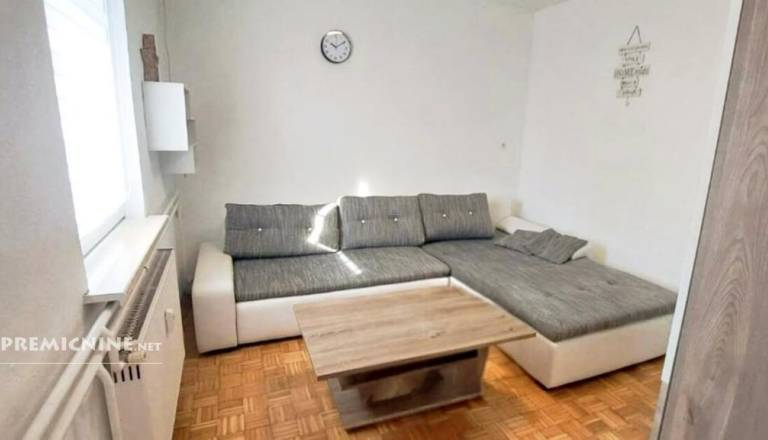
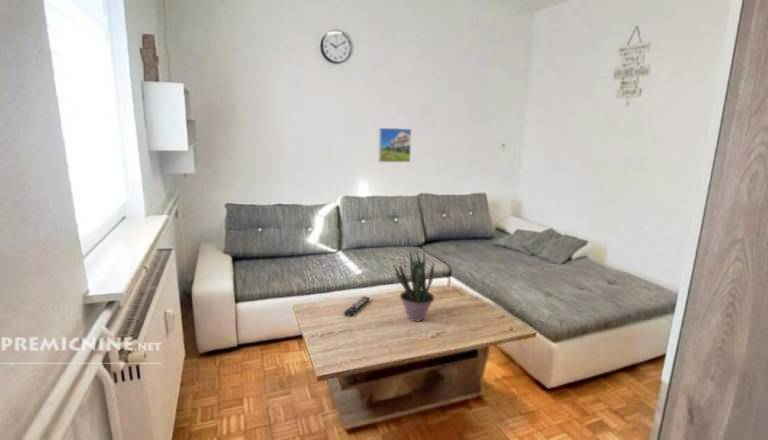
+ remote control [343,295,371,317]
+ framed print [378,127,412,163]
+ potted plant [392,248,435,322]
